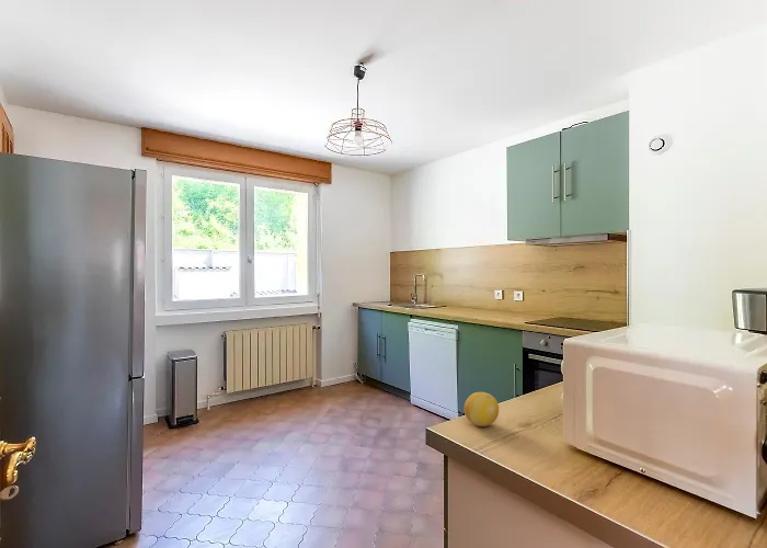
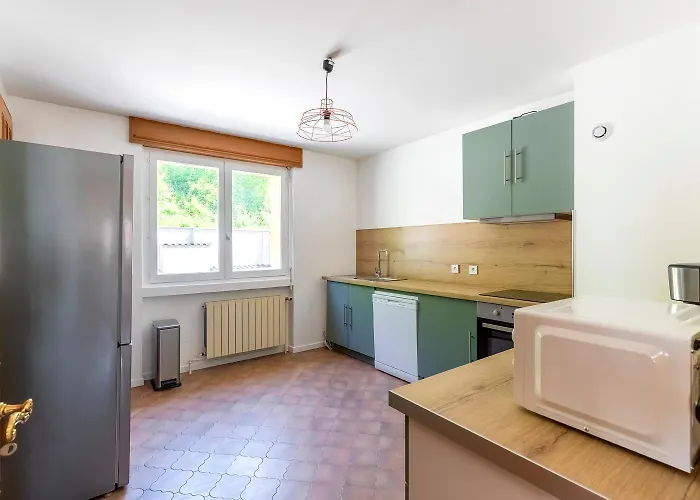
- fruit [463,391,500,427]
